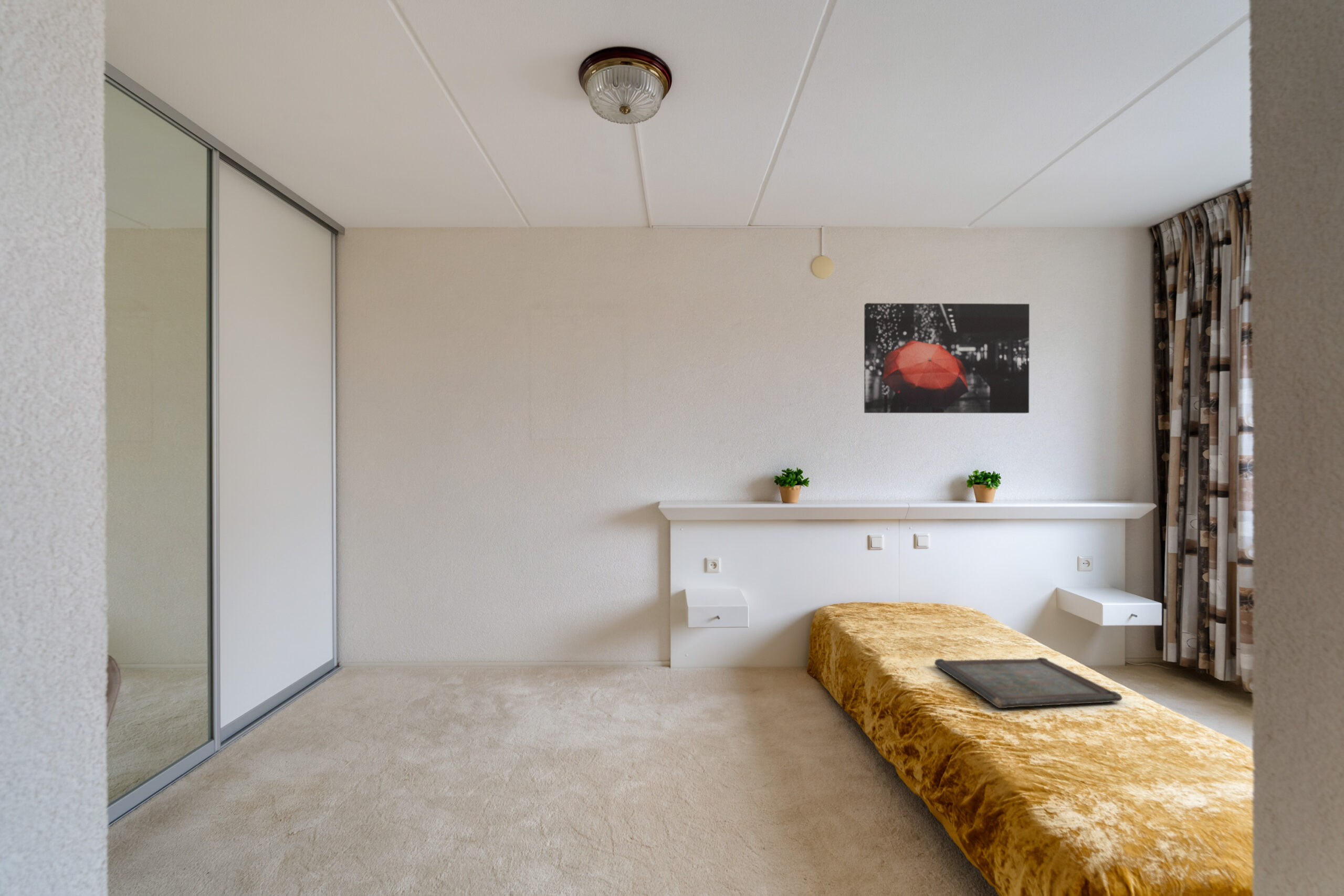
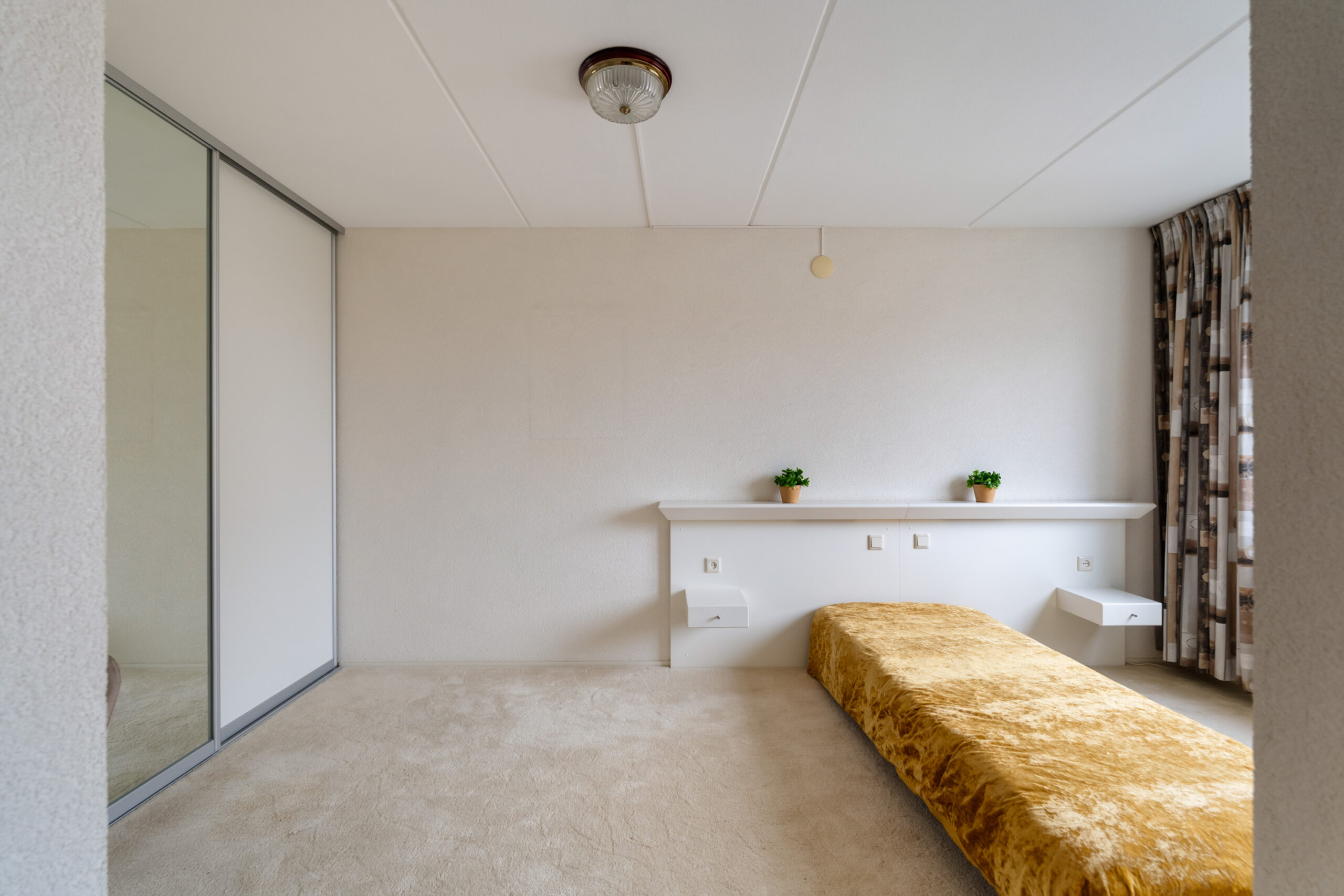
- wall art [864,302,1030,414]
- serving tray [934,657,1123,709]
